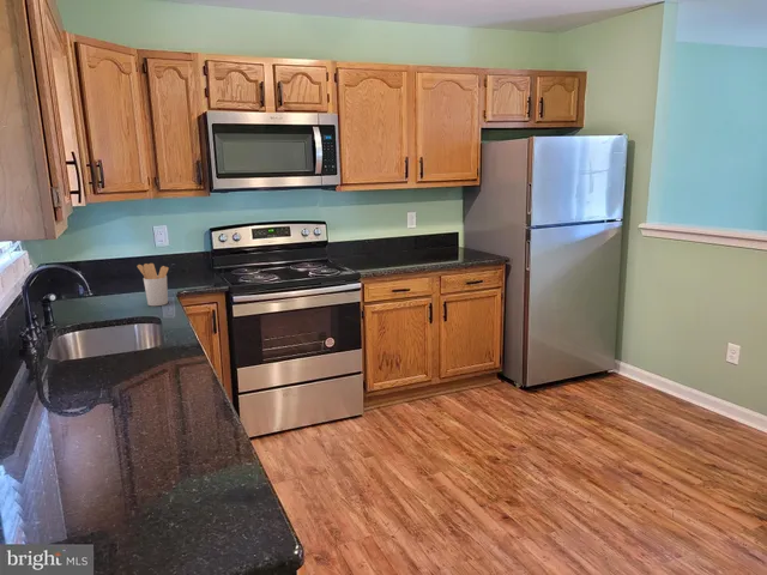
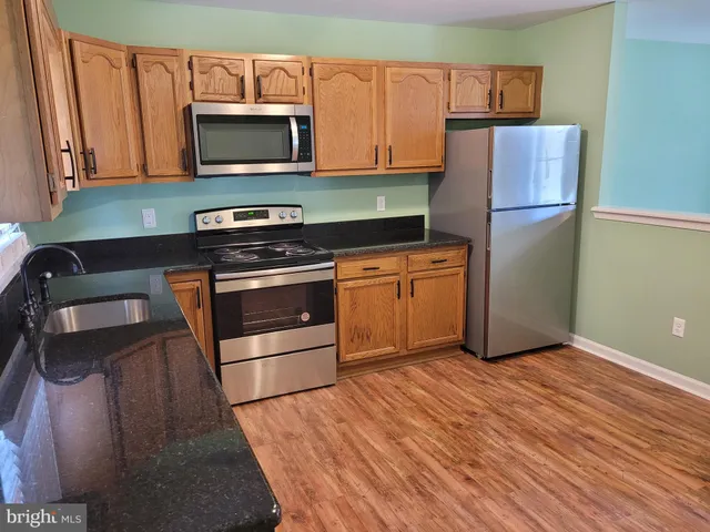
- utensil holder [137,262,170,307]
